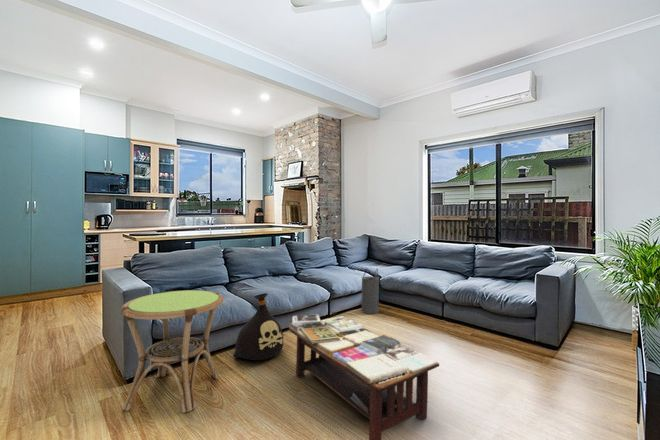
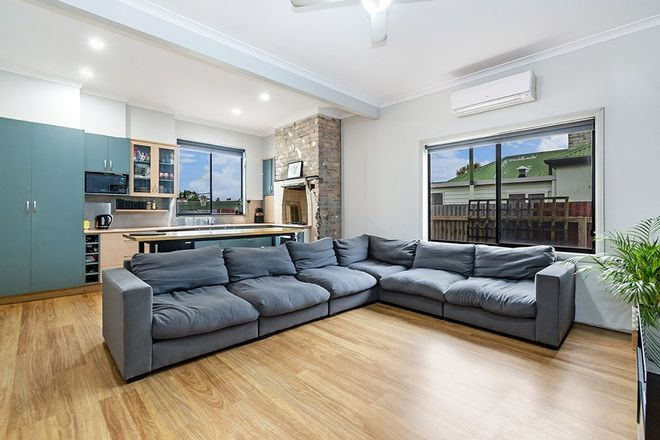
- speaker [361,267,380,315]
- coffee table [288,313,440,440]
- side table [120,289,224,414]
- bag [233,292,285,361]
